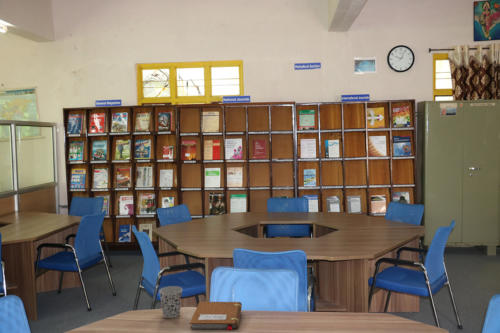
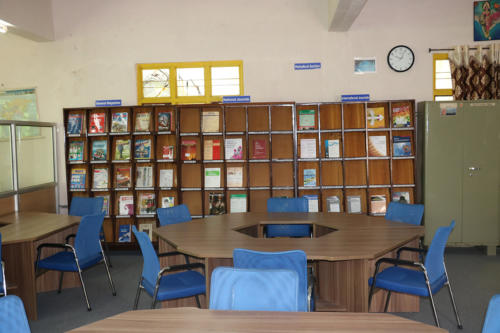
- notebook [189,301,243,331]
- cup [158,285,183,319]
